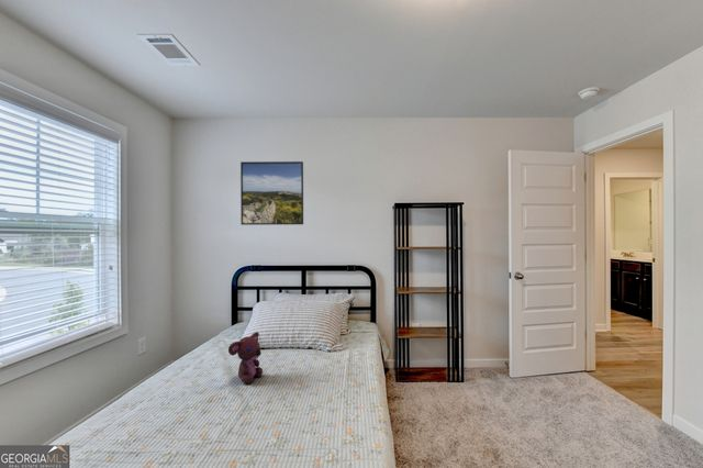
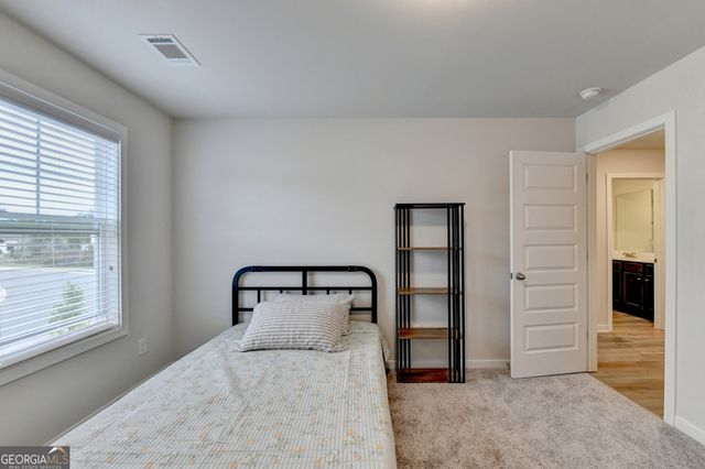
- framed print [239,160,304,226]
- teddy bear [227,331,264,385]
